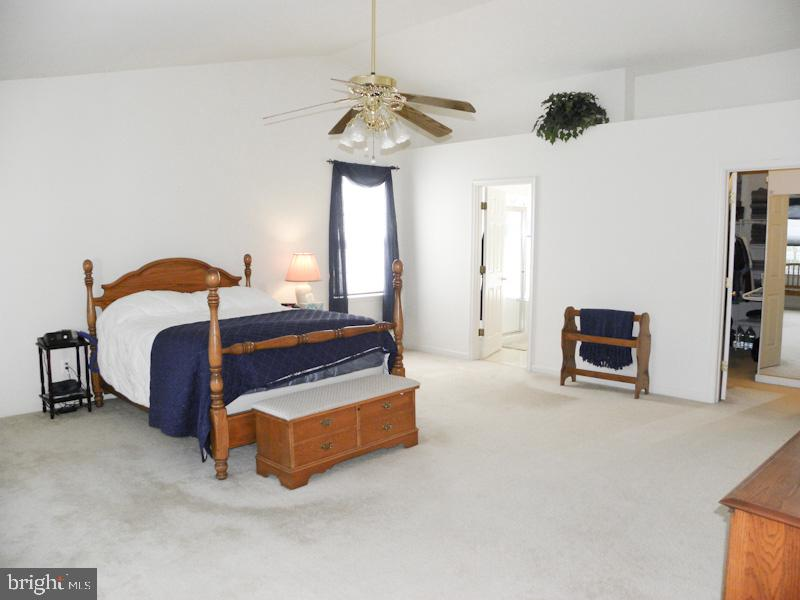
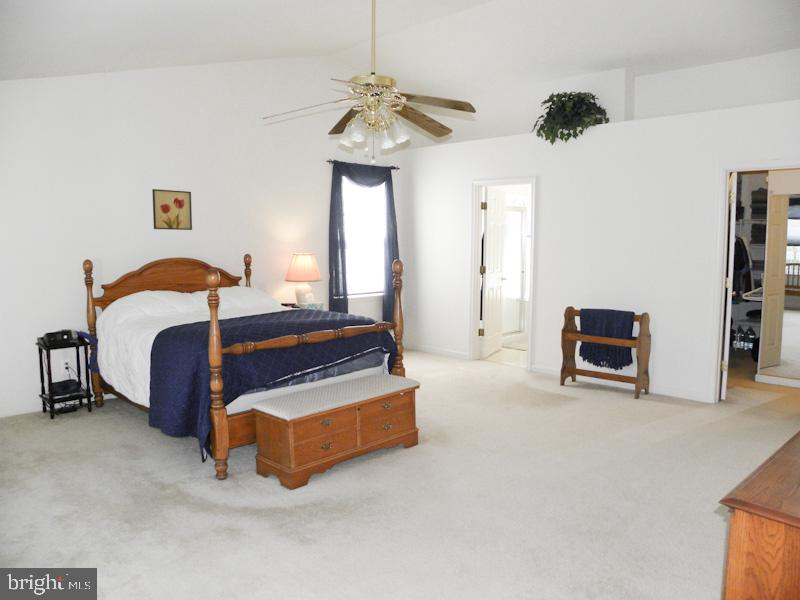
+ wall art [151,188,193,231]
